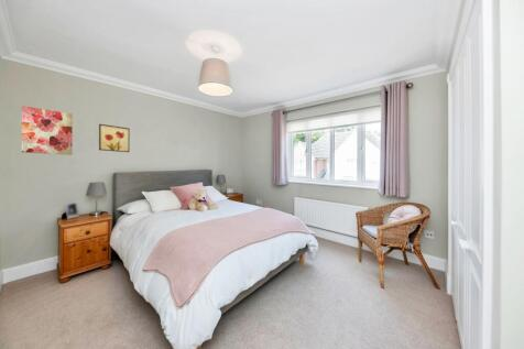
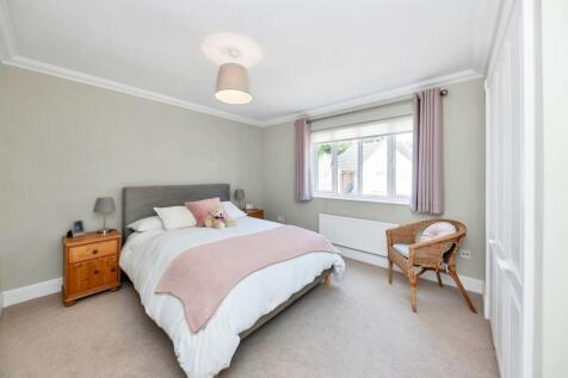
- wall art [98,123,131,153]
- wall art [21,105,74,156]
